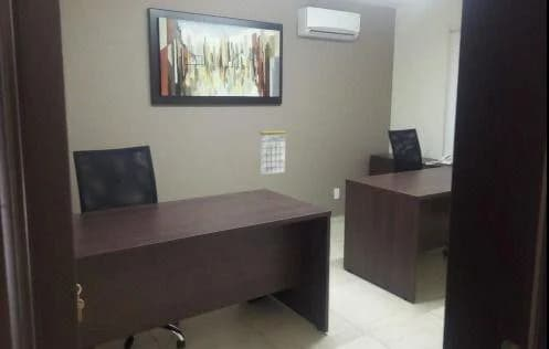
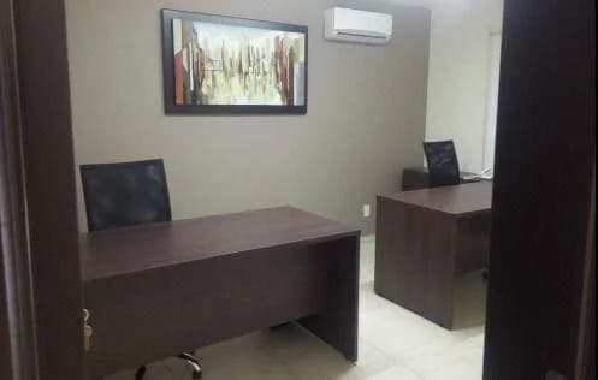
- calendar [260,124,287,176]
